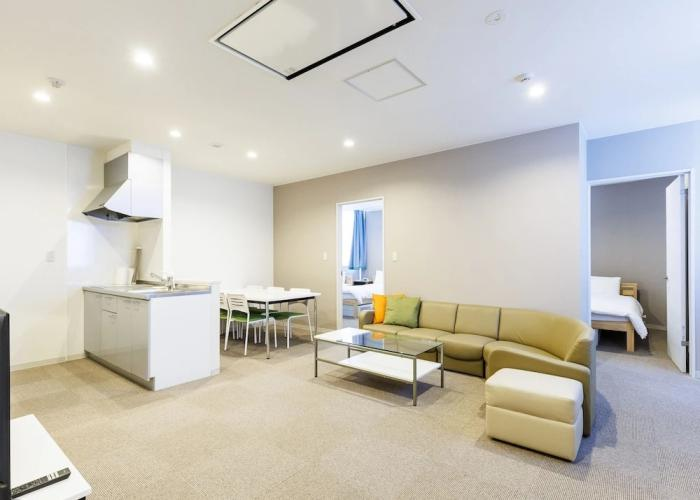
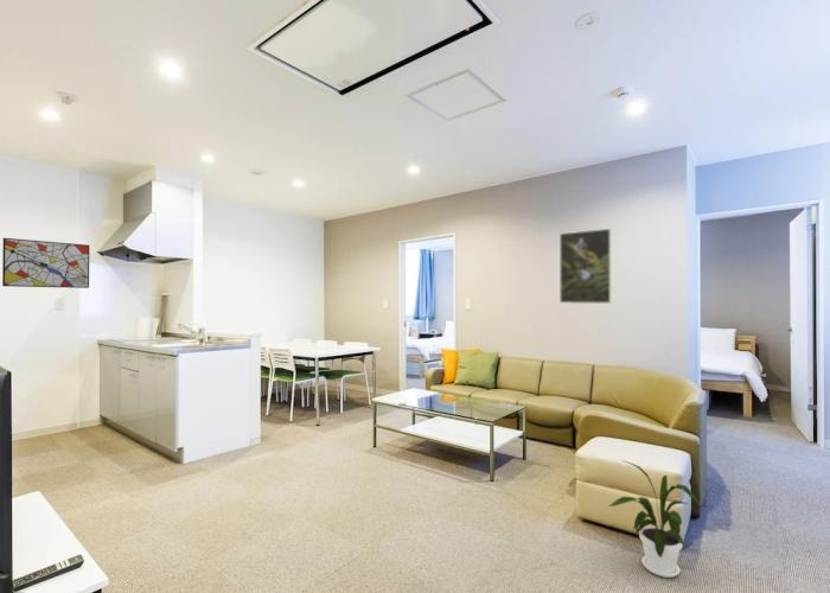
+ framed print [558,228,612,305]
+ house plant [607,459,702,579]
+ wall art [1,237,90,289]
